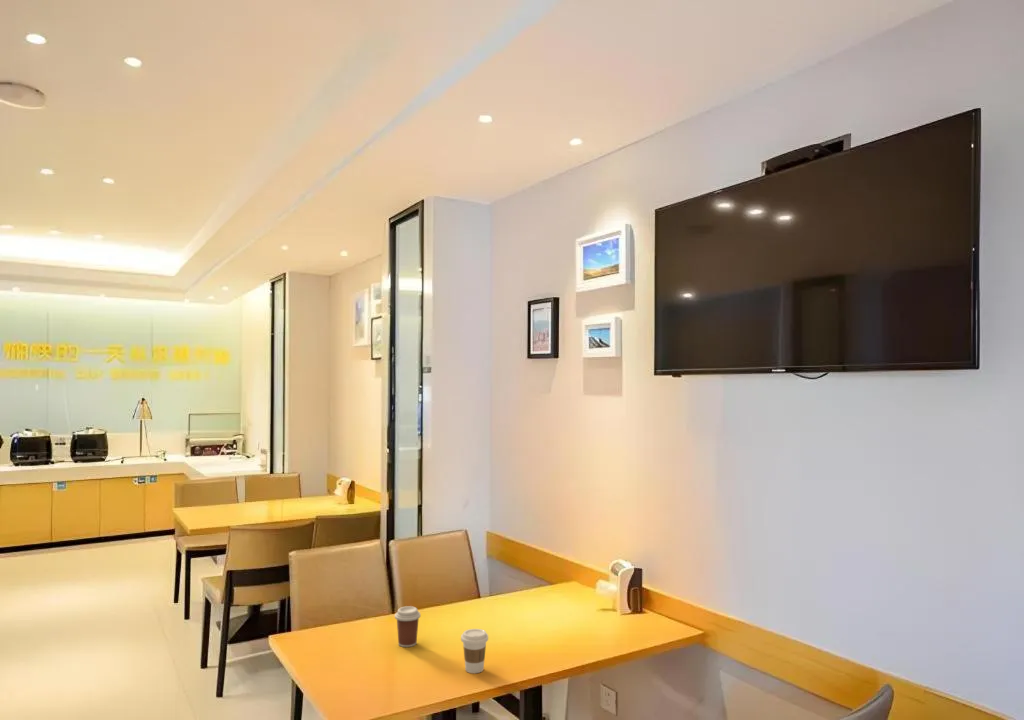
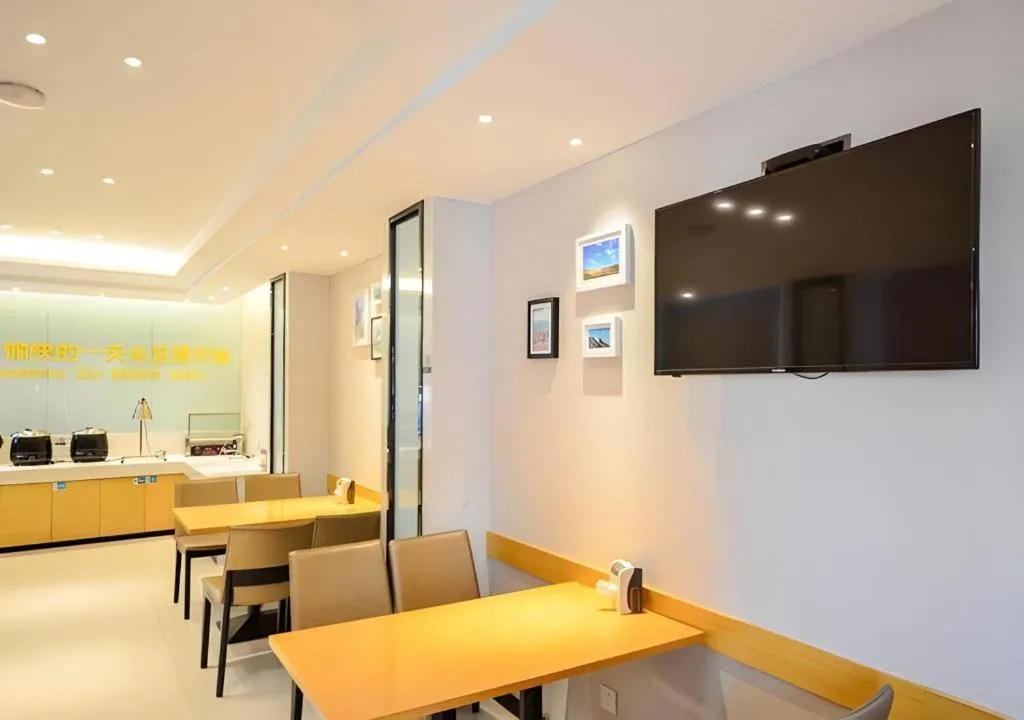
- coffee cup [394,605,421,648]
- coffee cup [460,628,489,674]
